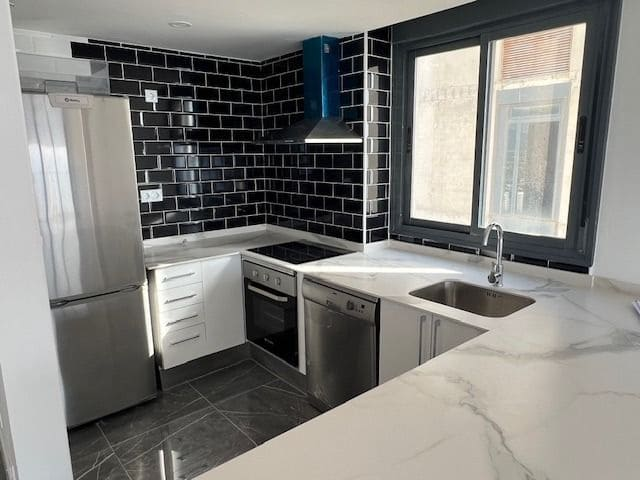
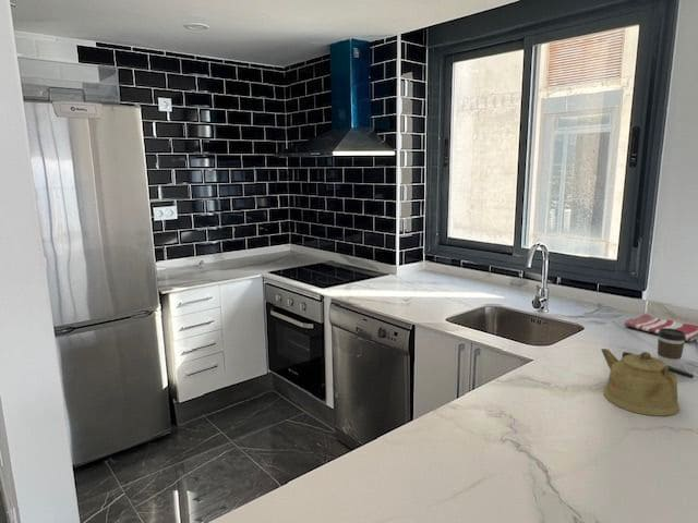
+ kettle [600,348,695,417]
+ coffee cup [657,328,686,369]
+ dish towel [624,313,698,342]
